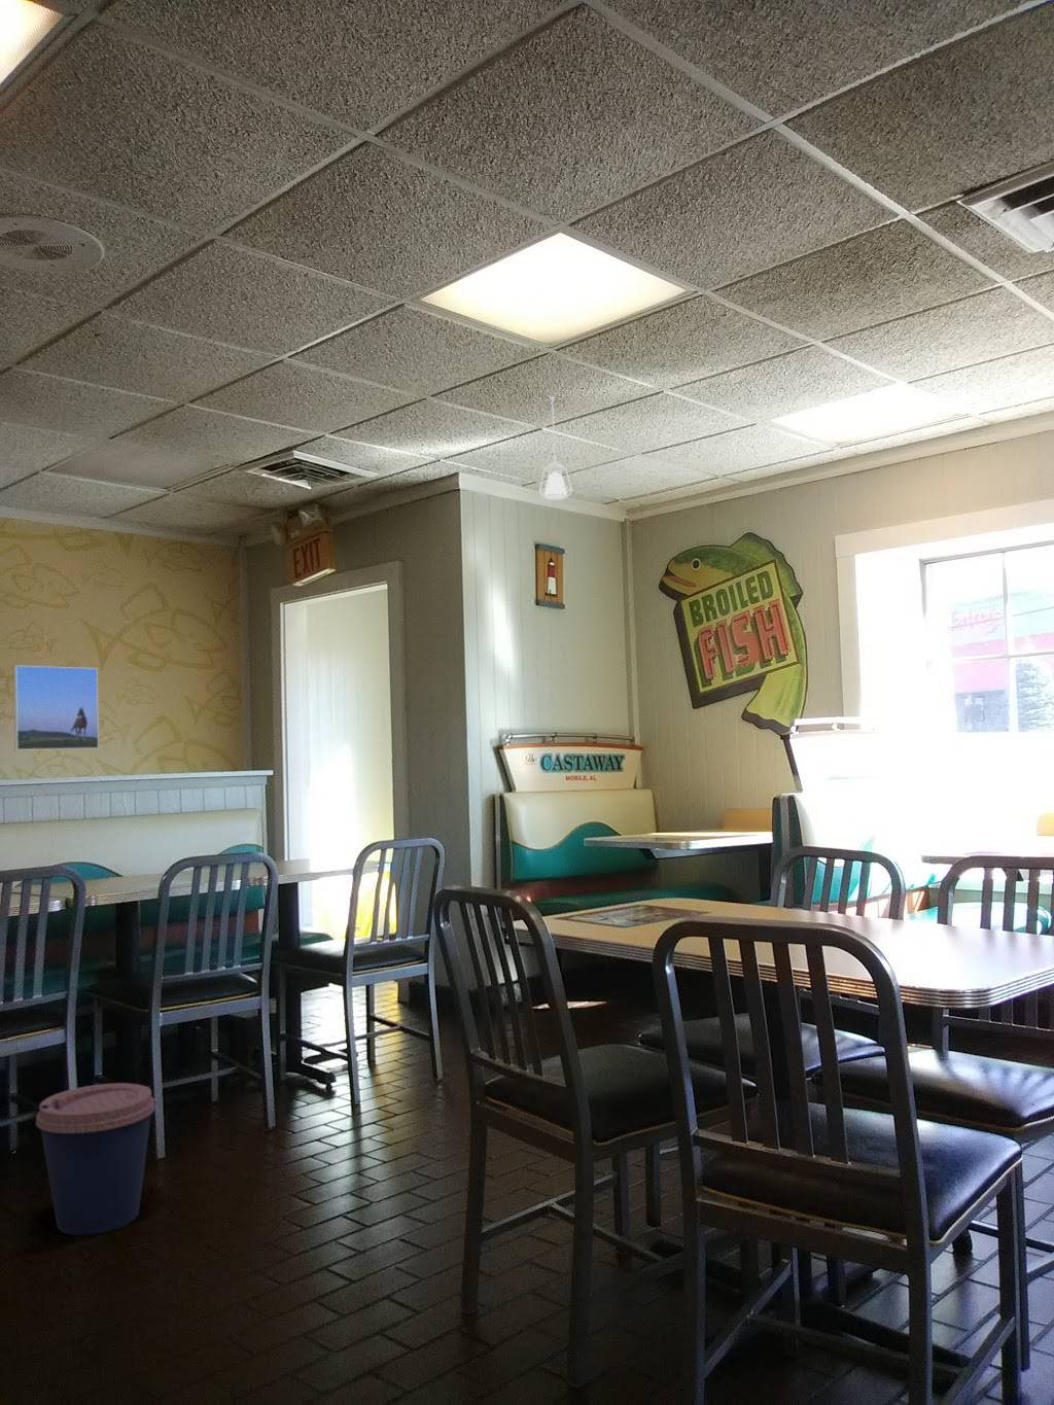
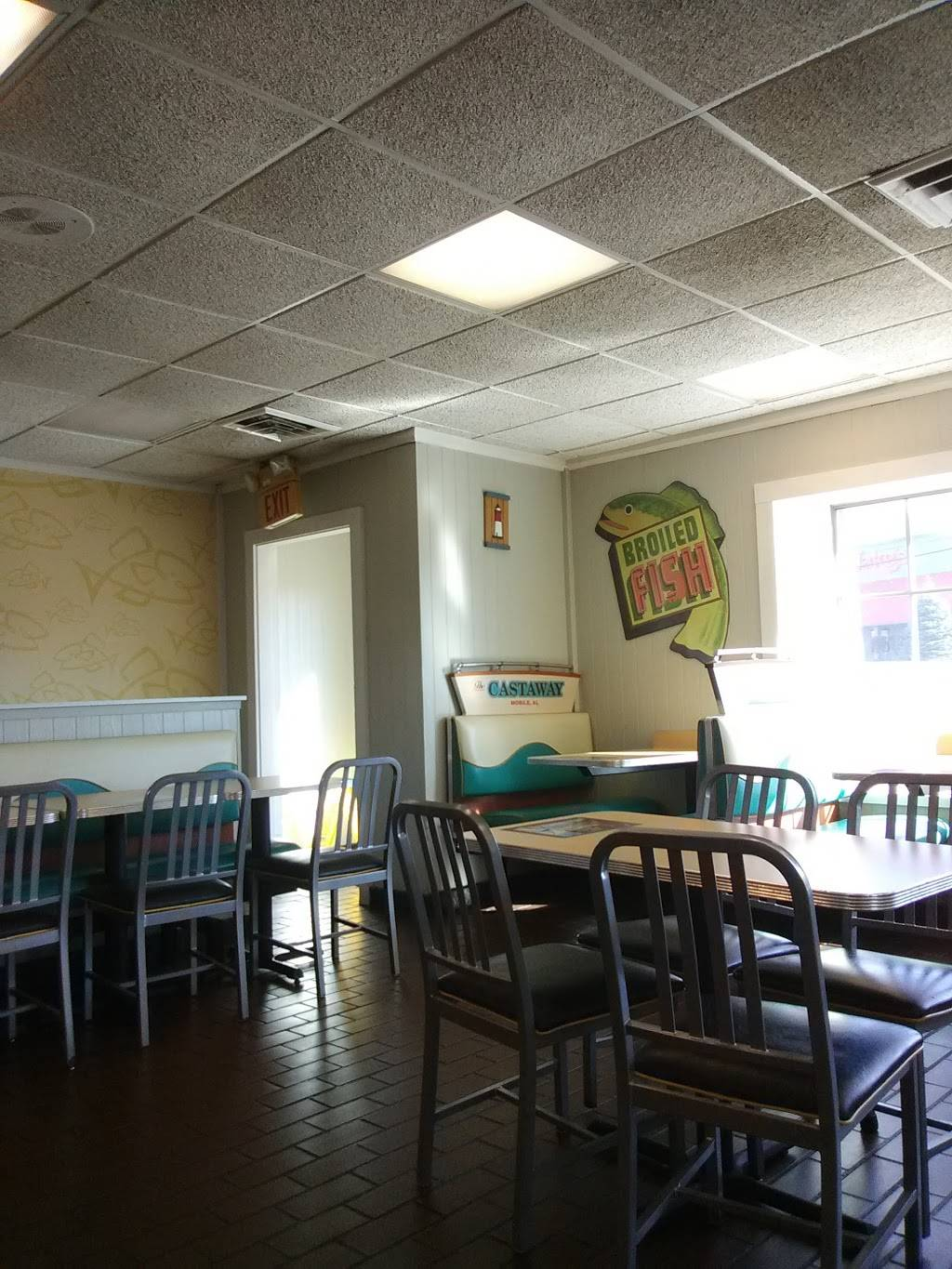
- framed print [13,665,100,752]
- coffee cup [35,1082,156,1237]
- pendant lamp [538,395,574,502]
